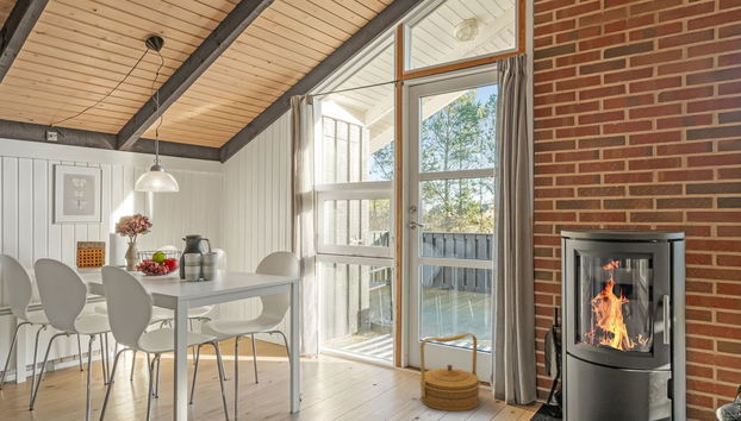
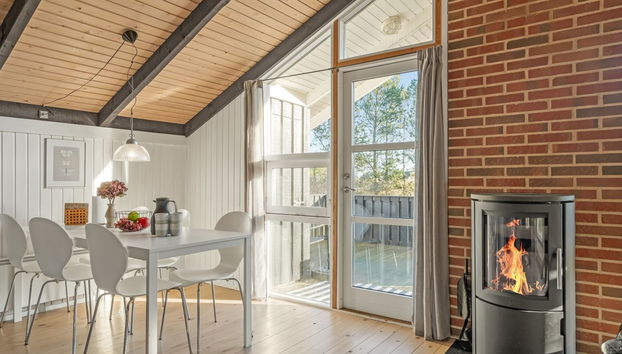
- woven basket [418,332,481,413]
